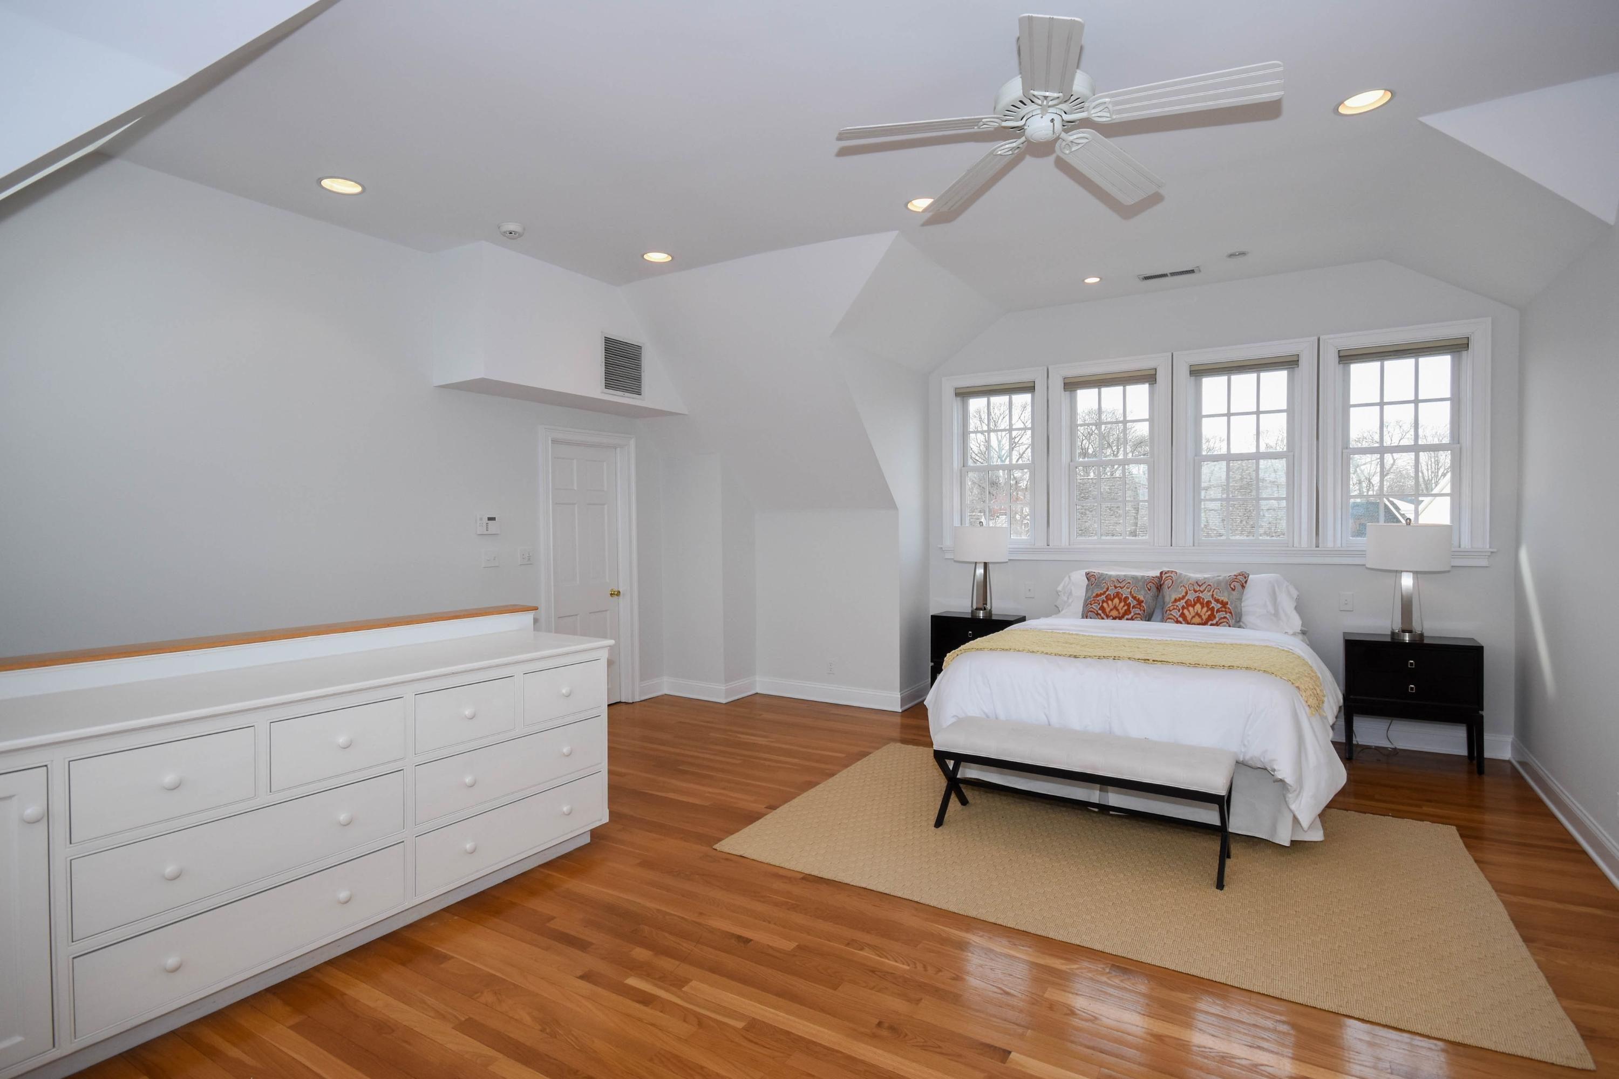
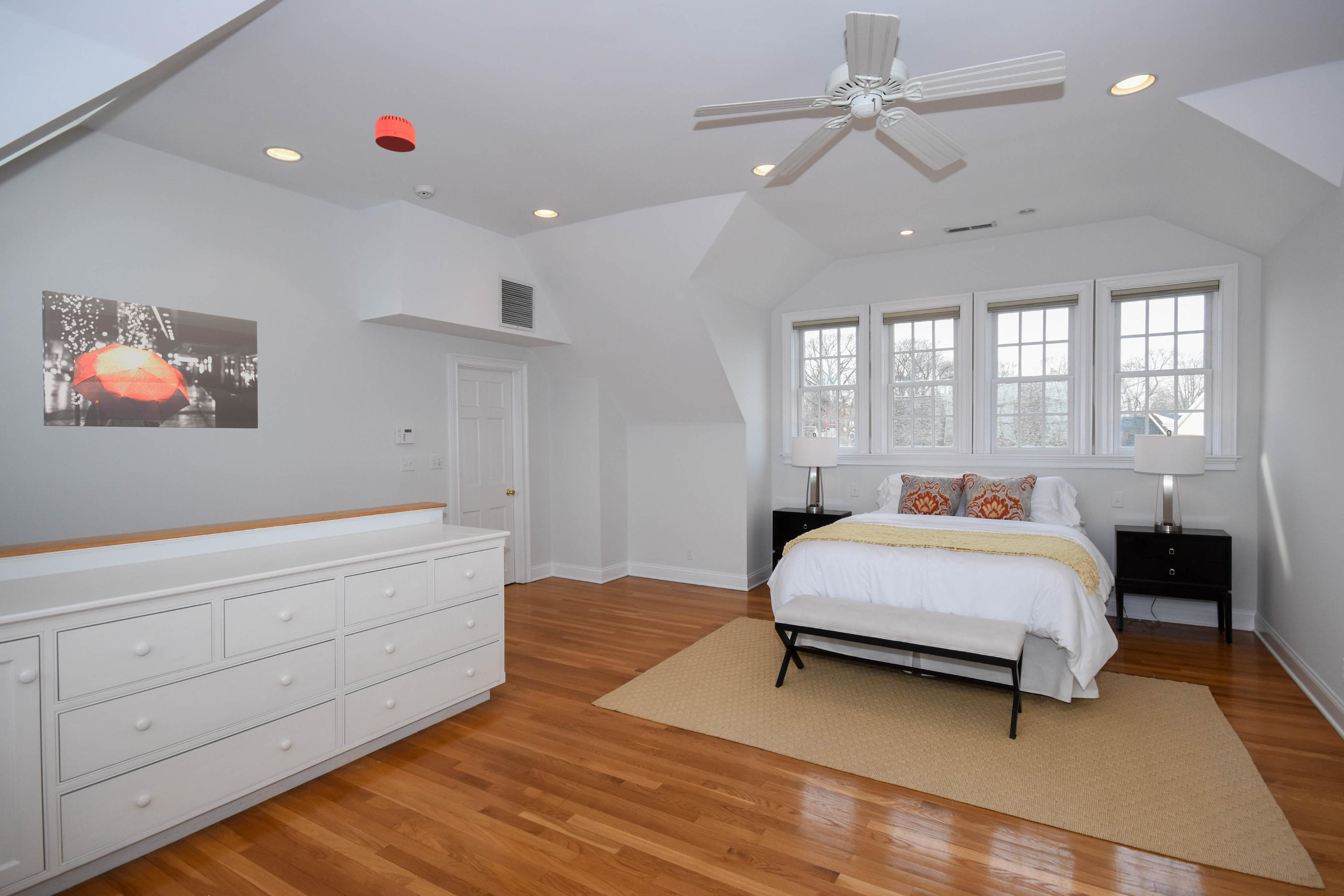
+ smoke detector [375,115,416,153]
+ wall art [42,290,258,429]
